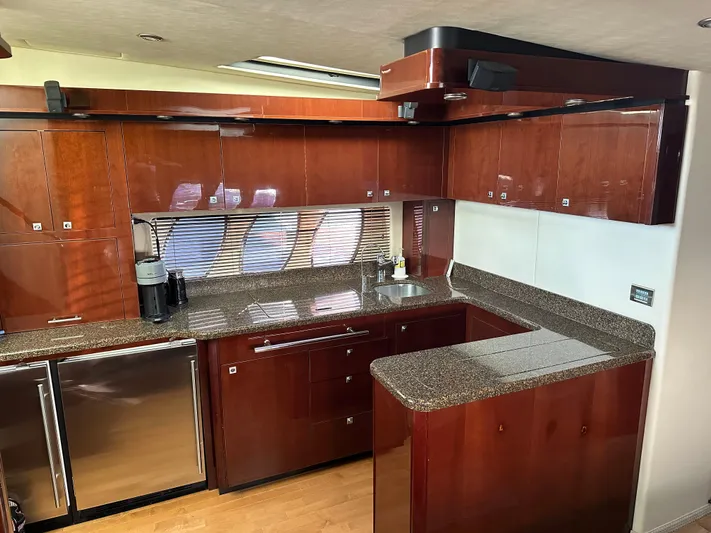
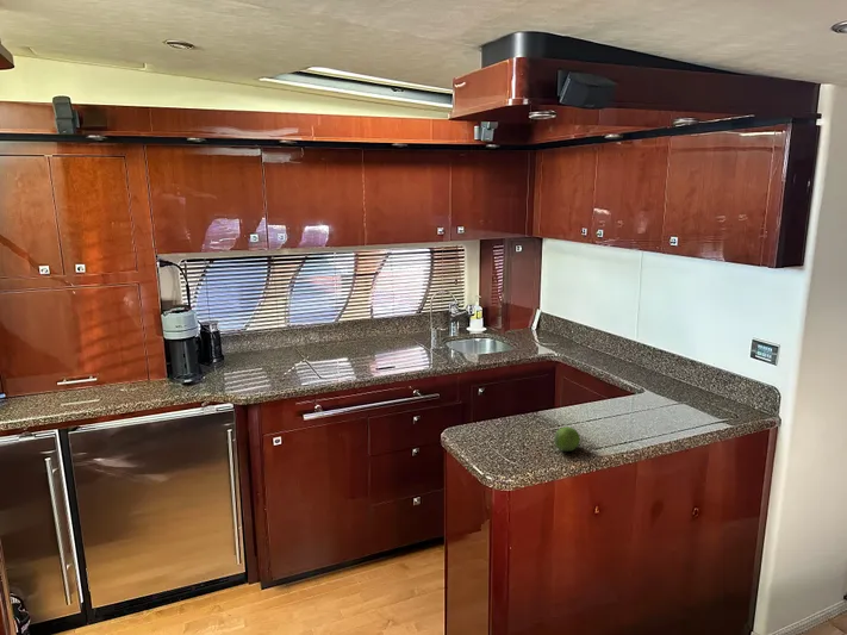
+ fruit [553,425,581,453]
